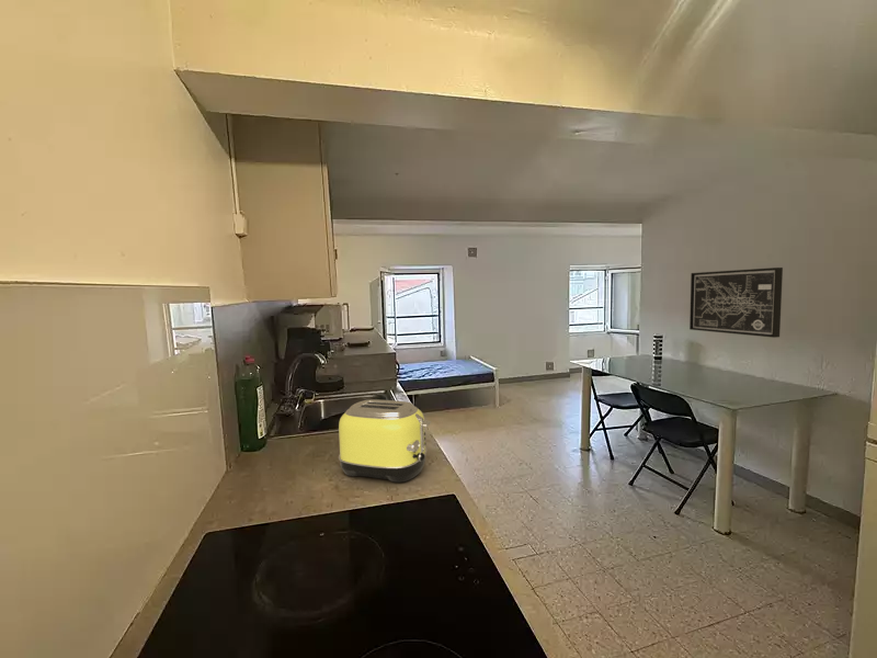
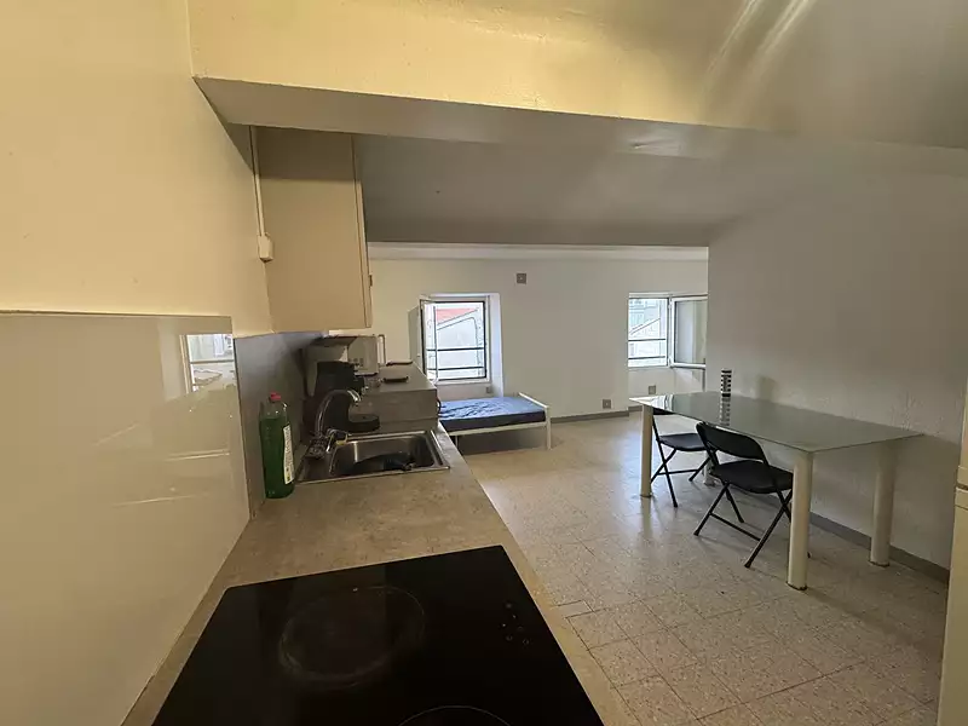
- wall art [688,266,784,339]
- toaster [338,398,432,483]
